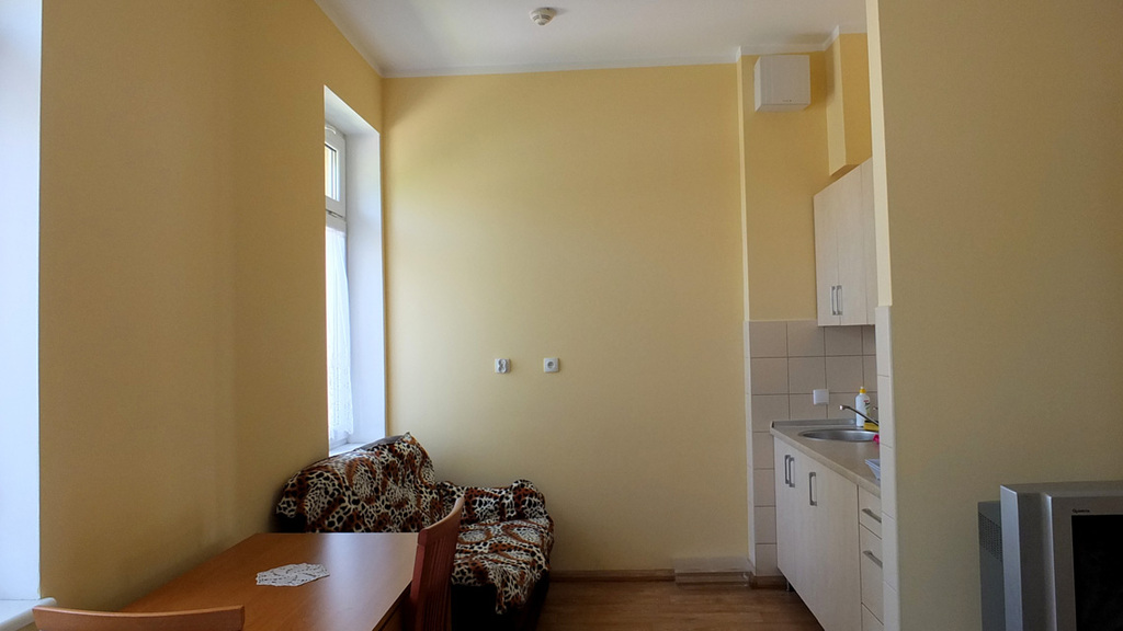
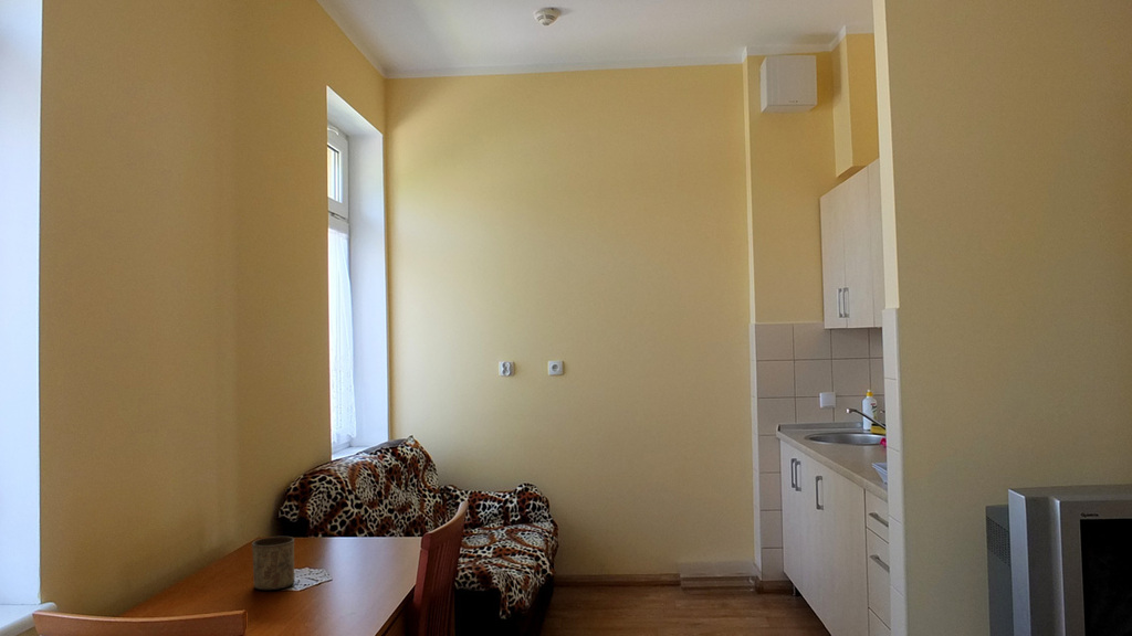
+ cup [251,536,296,591]
